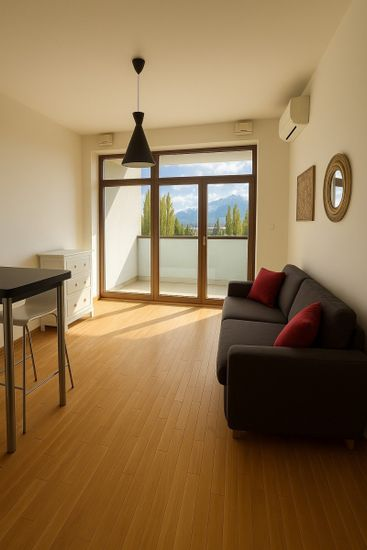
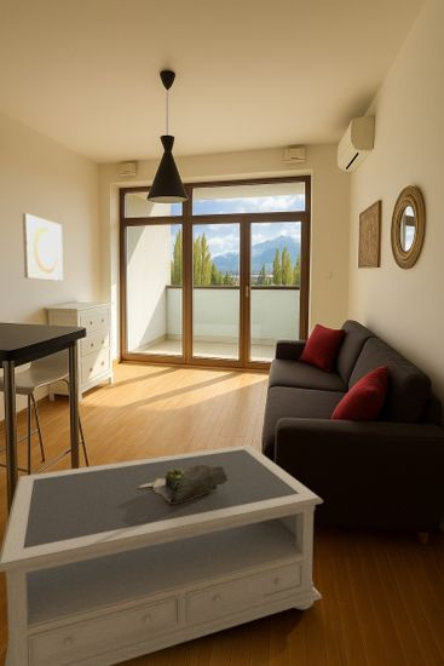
+ coffee table [0,443,324,666]
+ potted plant [140,464,227,504]
+ wall art [22,212,64,282]
